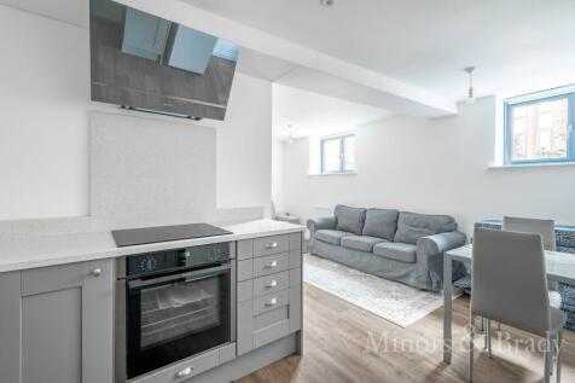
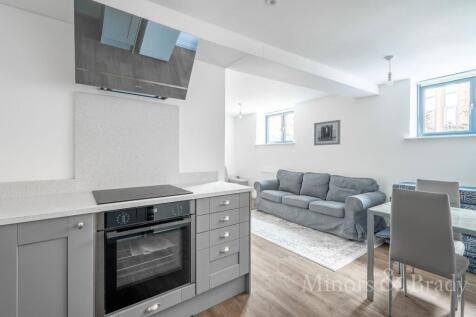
+ wall art [313,119,341,146]
